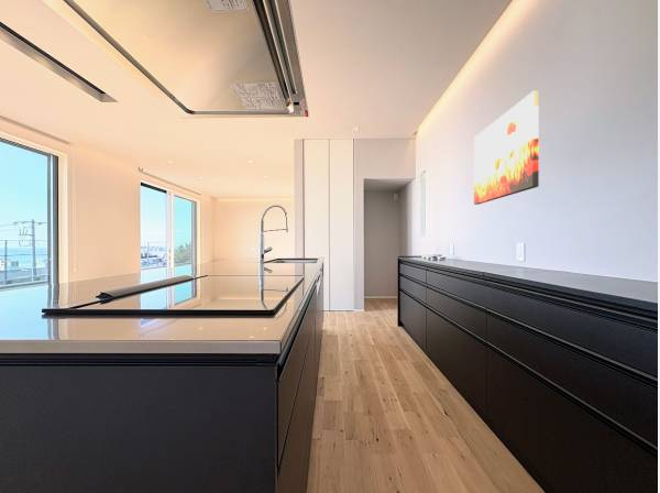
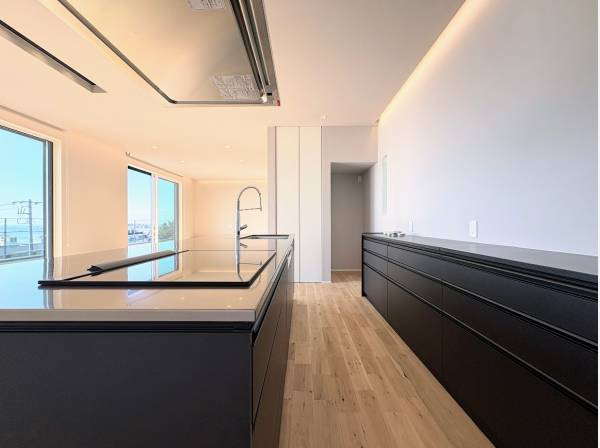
- wall art [473,90,540,206]
